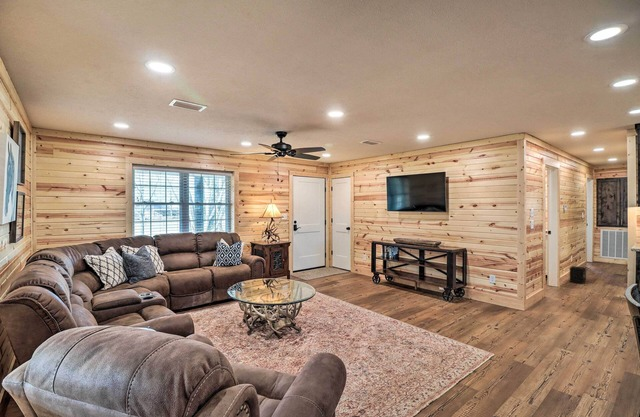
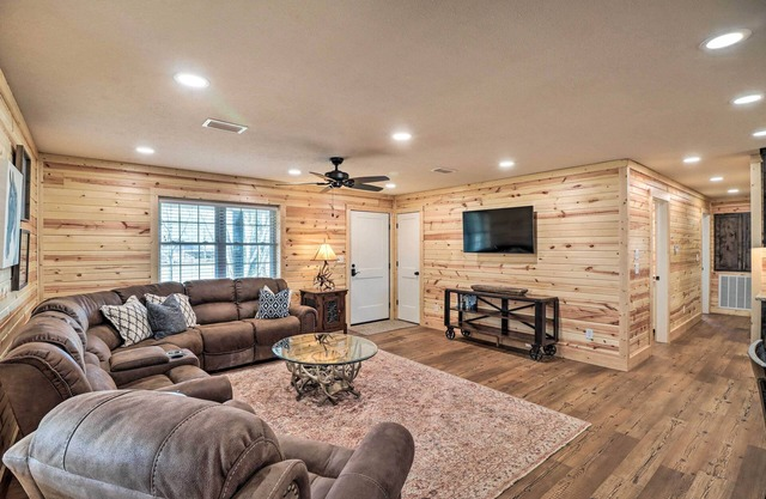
- air purifier [569,265,587,284]
